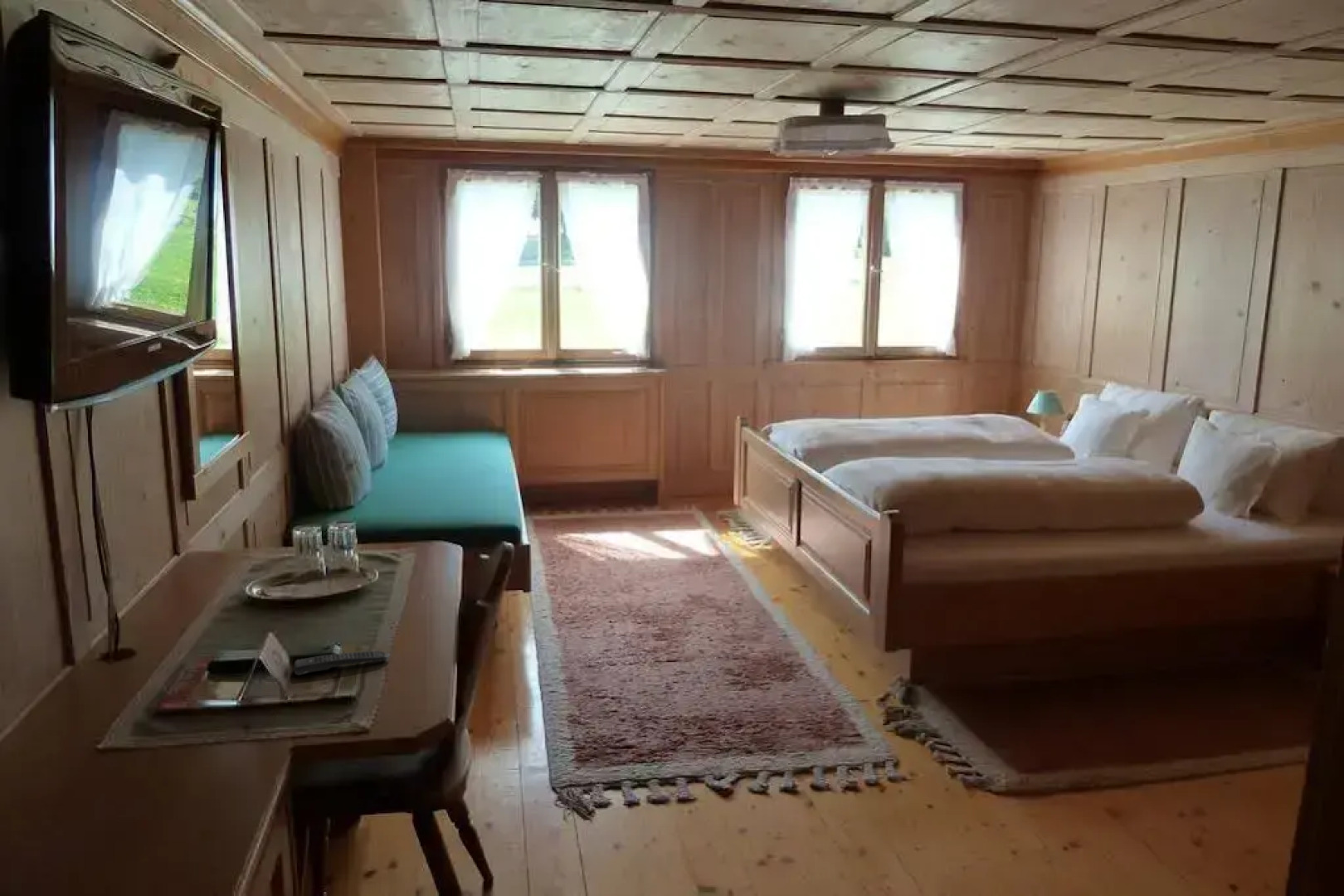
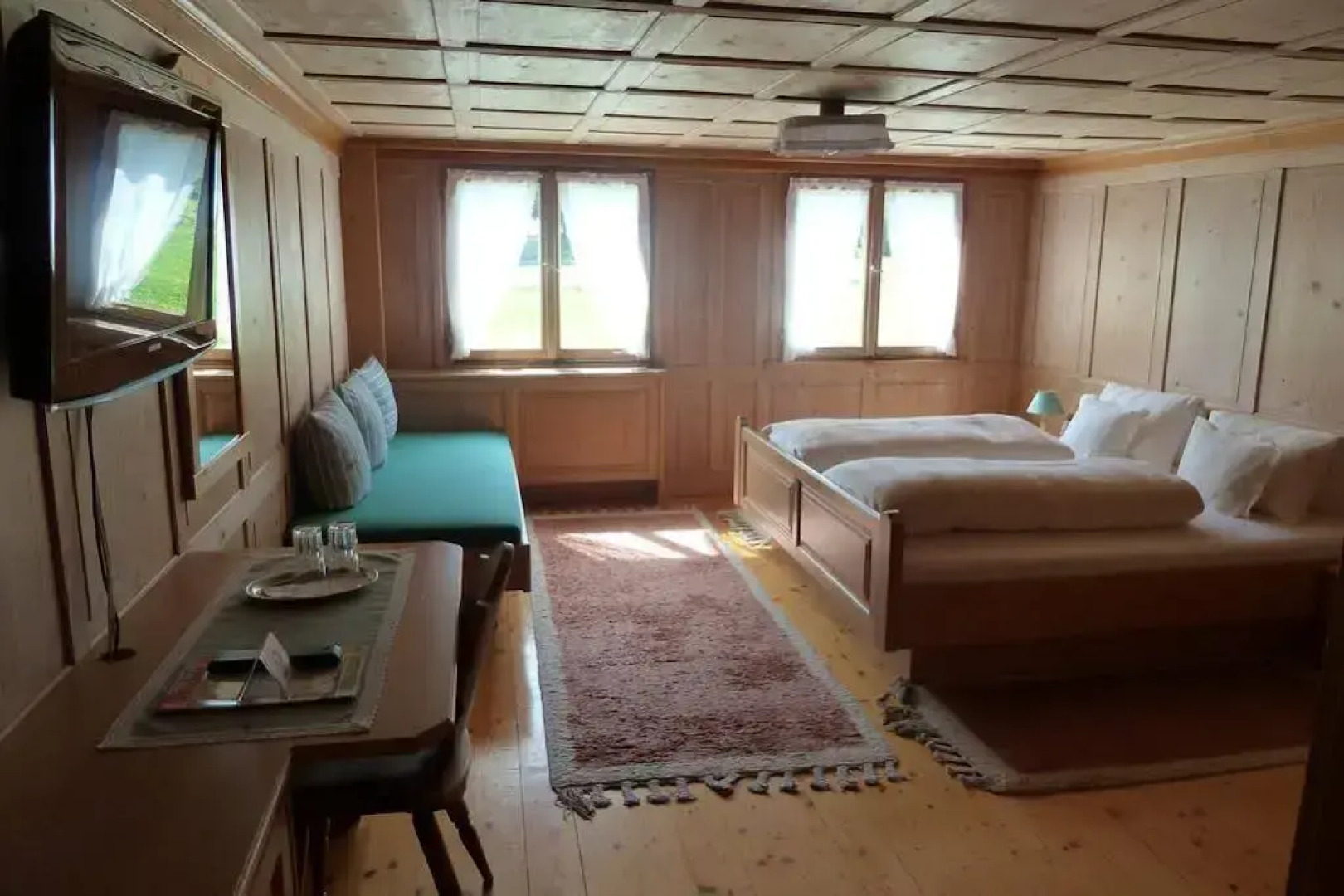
- remote control [293,650,391,676]
